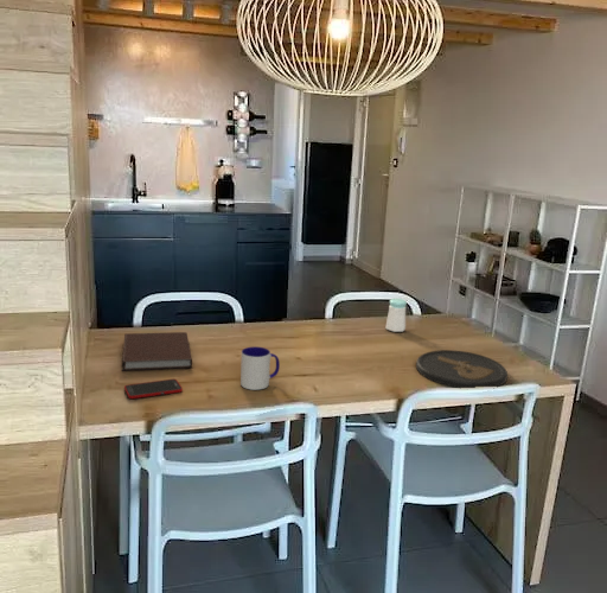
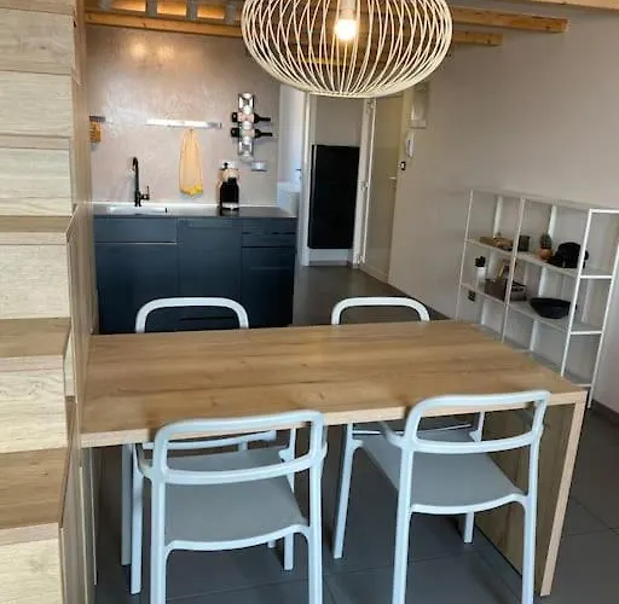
- mug [239,345,281,391]
- salt shaker [384,296,408,333]
- notebook [121,331,193,372]
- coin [415,349,509,389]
- cell phone [123,378,184,400]
